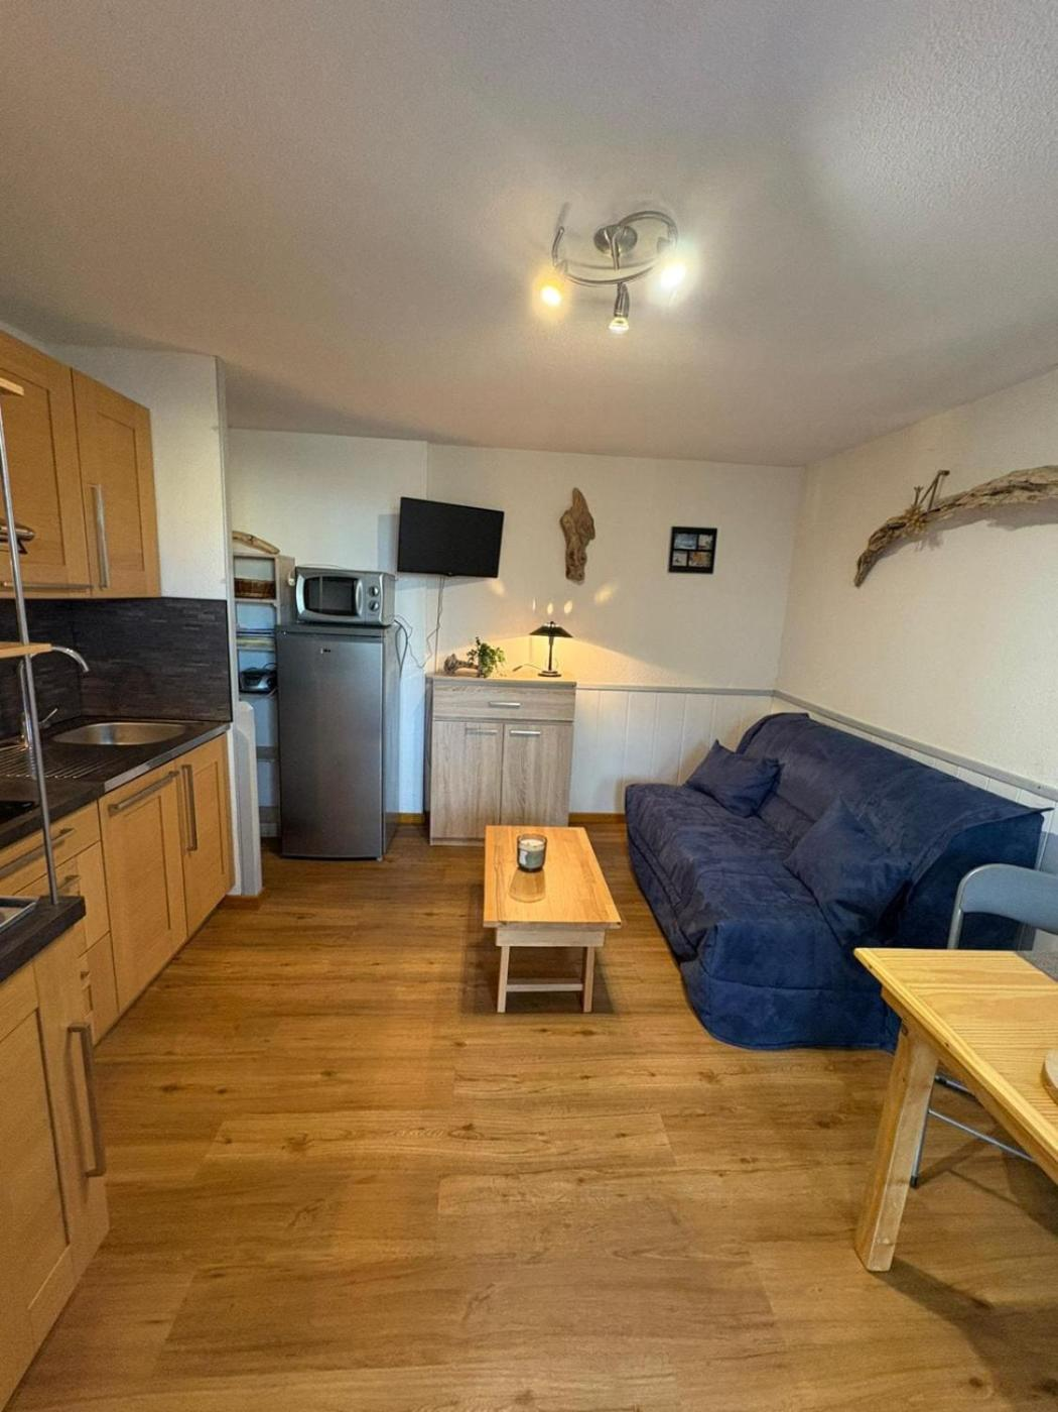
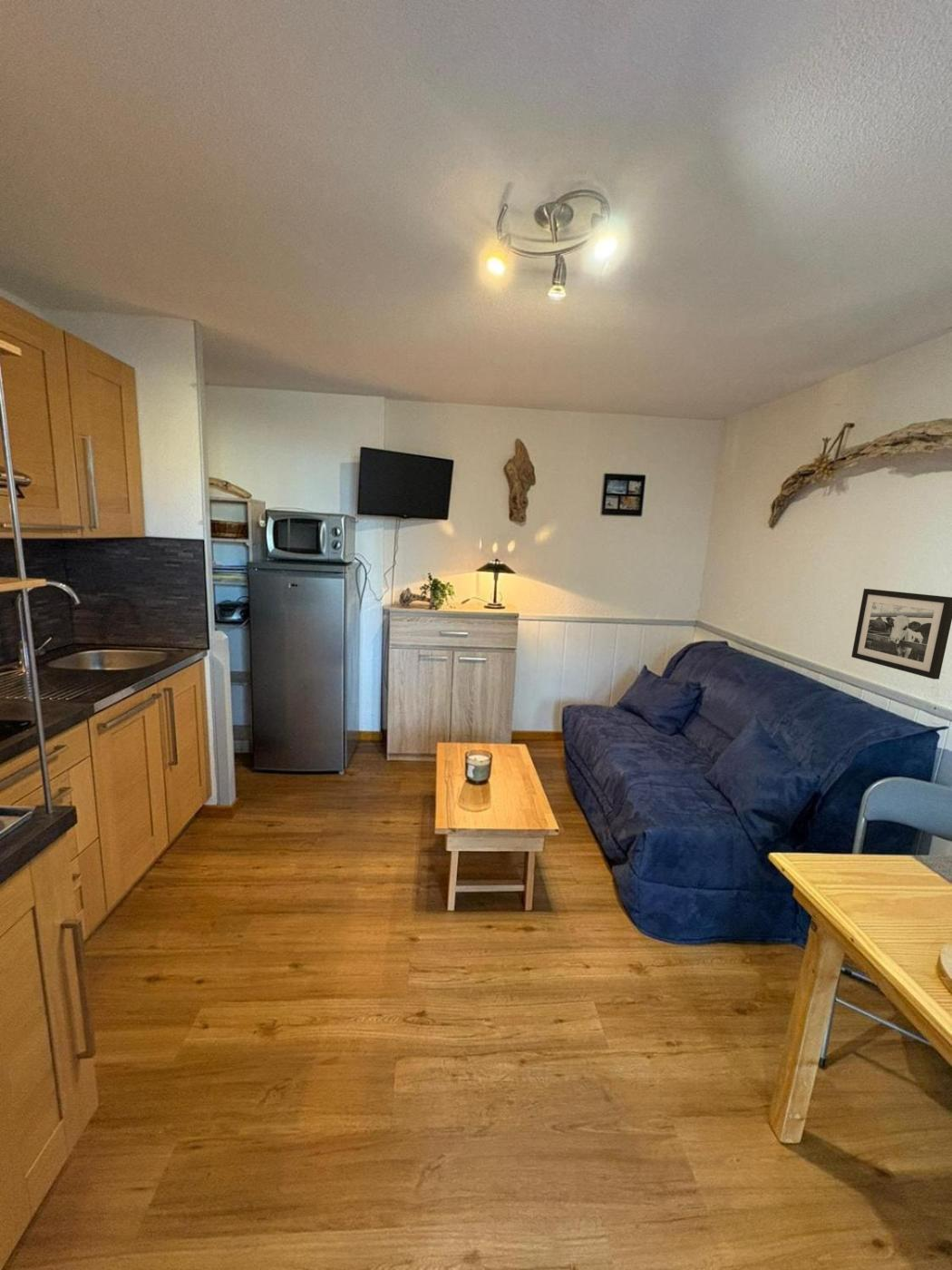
+ picture frame [850,588,952,680]
